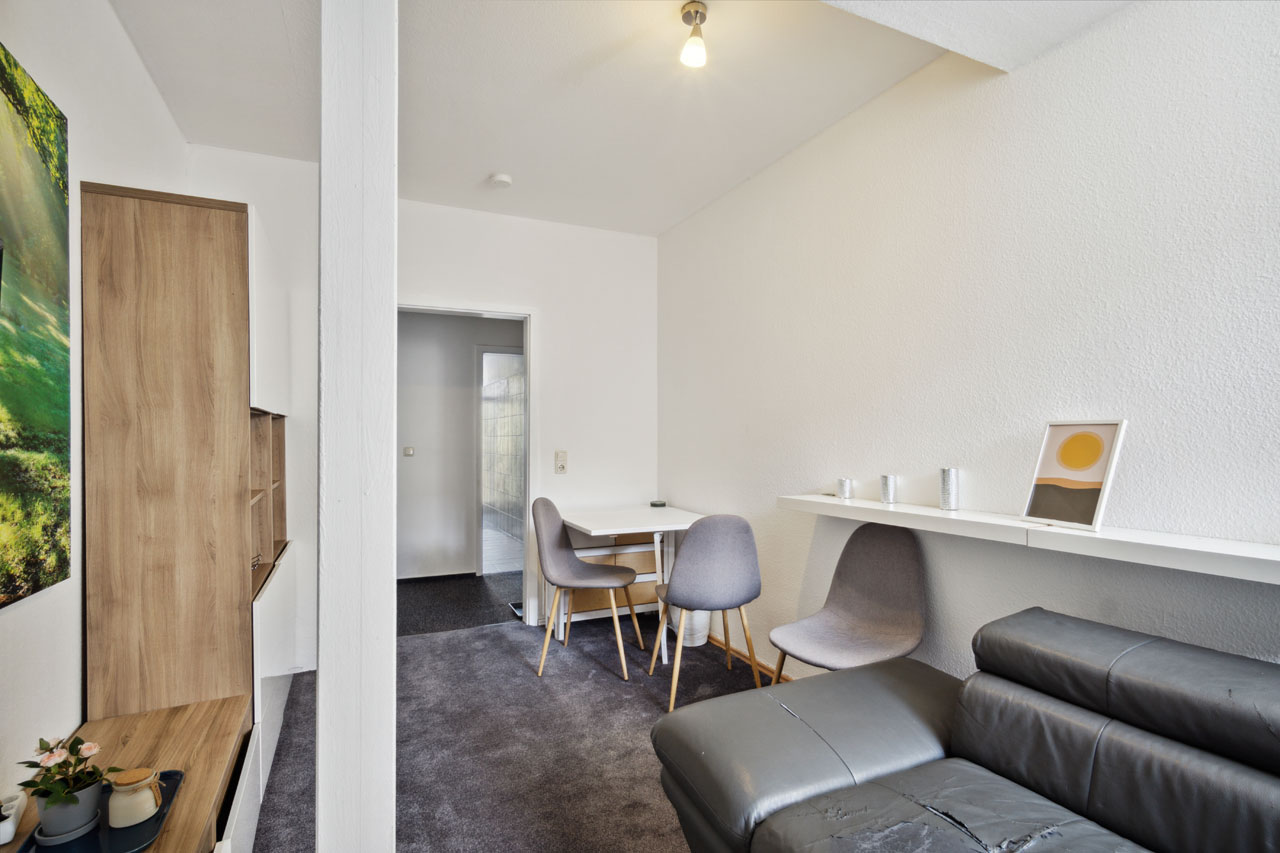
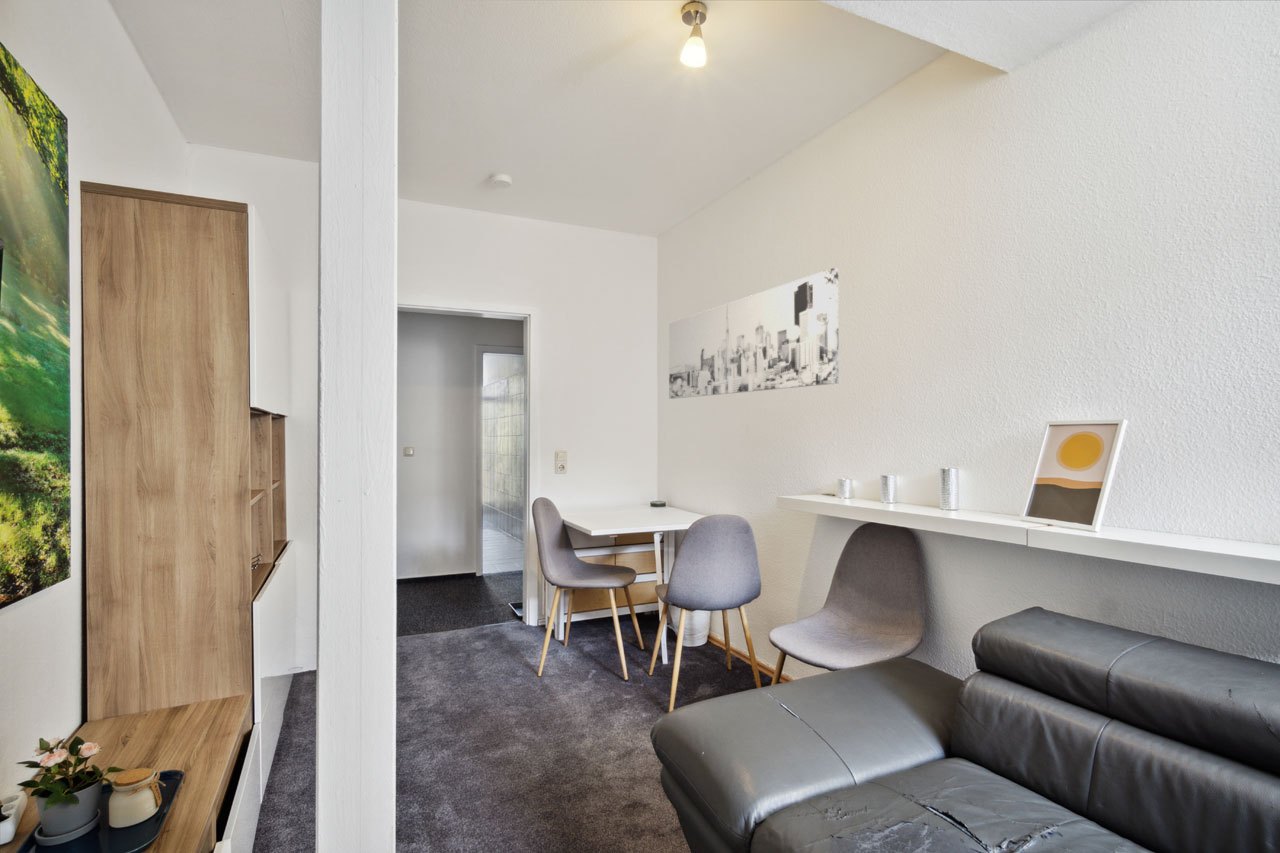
+ wall art [668,267,840,400]
